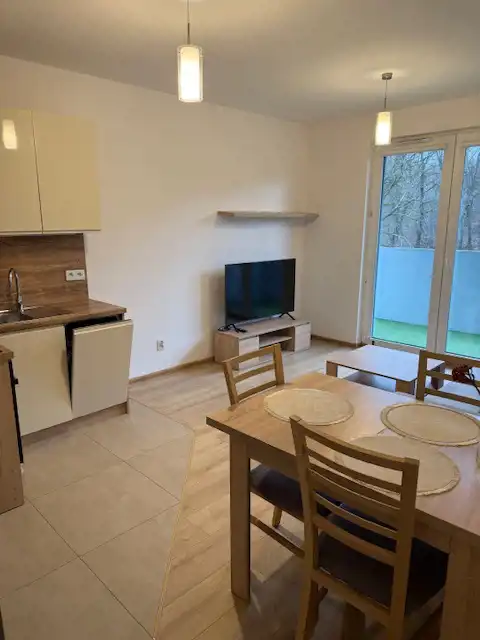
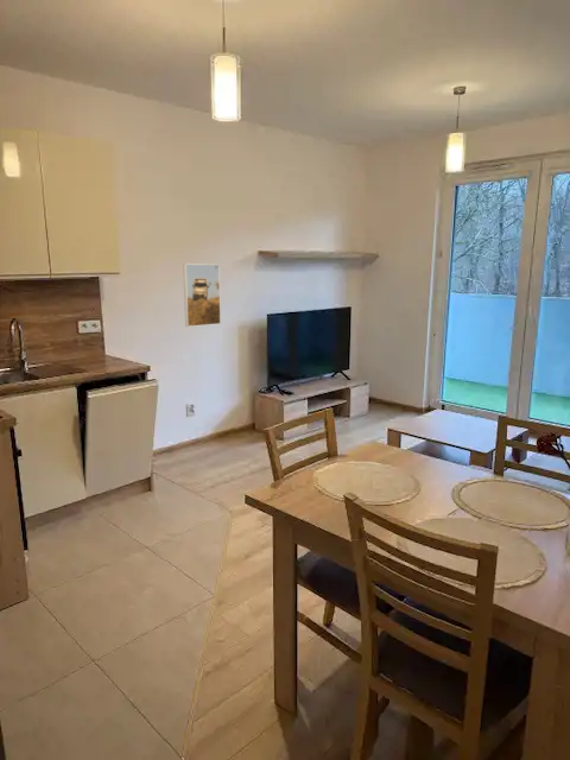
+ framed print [182,262,222,328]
